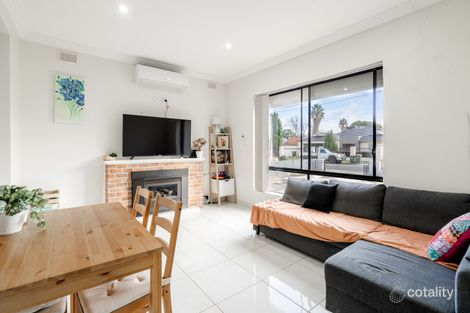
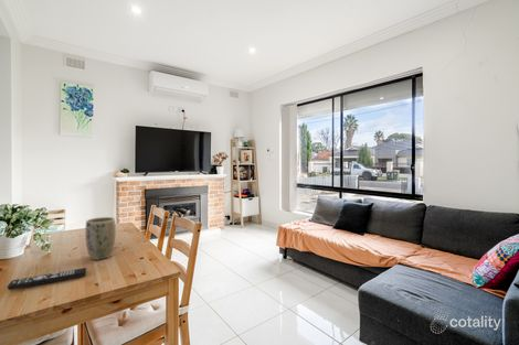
+ plant pot [84,216,117,261]
+ remote control [7,267,87,291]
